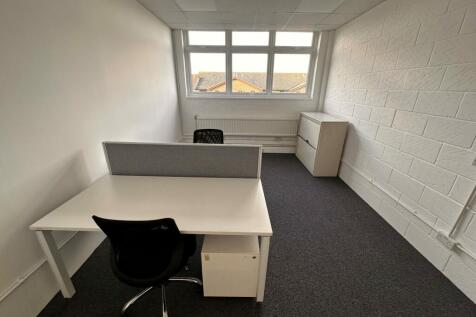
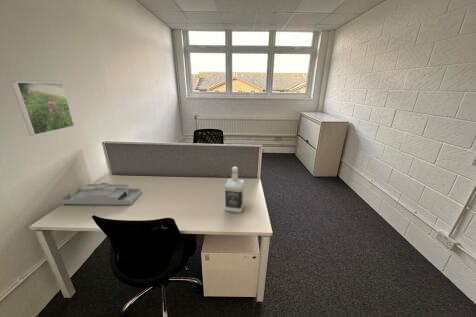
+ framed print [10,81,75,136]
+ bottle [224,166,245,214]
+ desk organizer [60,182,143,206]
